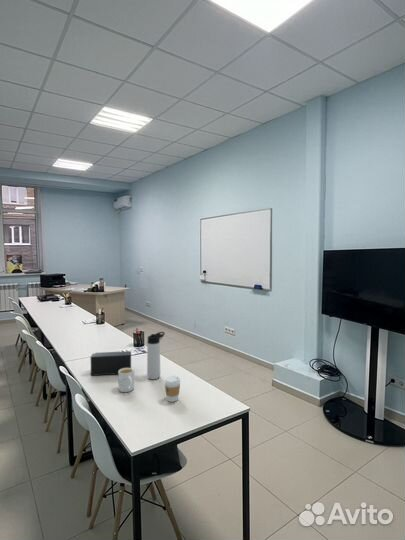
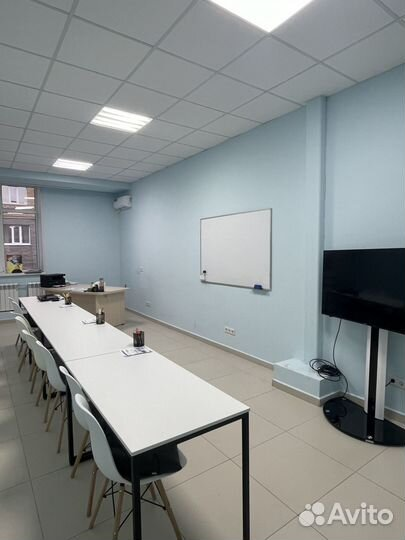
- thermos bottle [146,331,166,380]
- mug [118,367,135,393]
- speaker [90,350,132,377]
- coffee cup [163,375,181,403]
